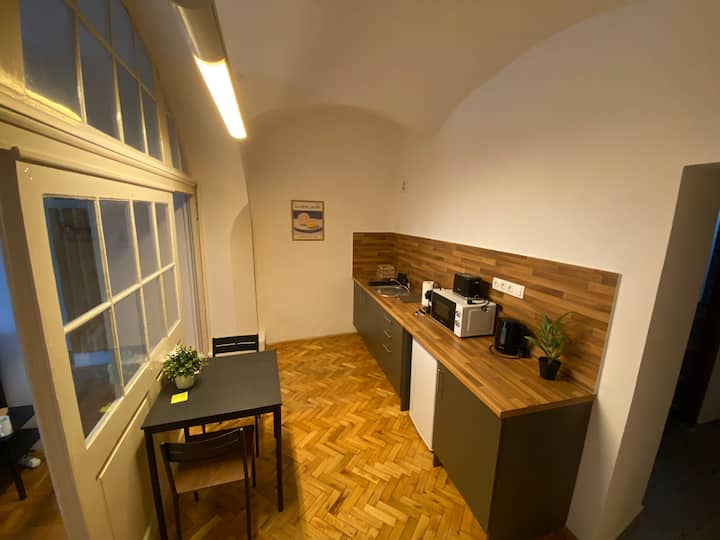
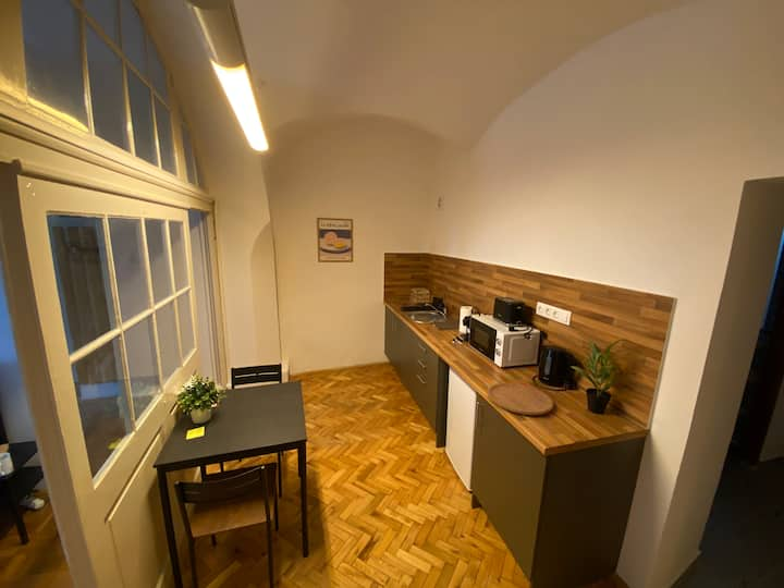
+ cutting board [487,382,554,416]
